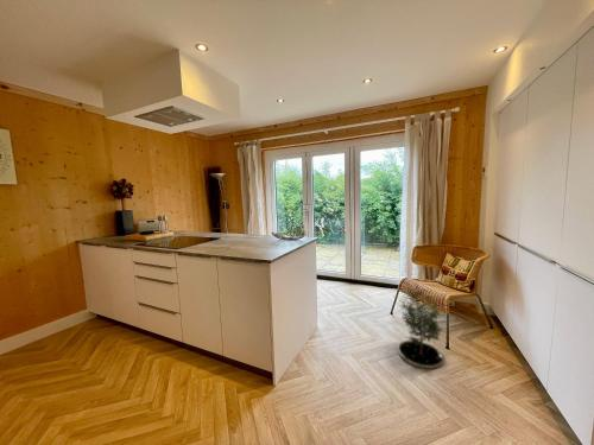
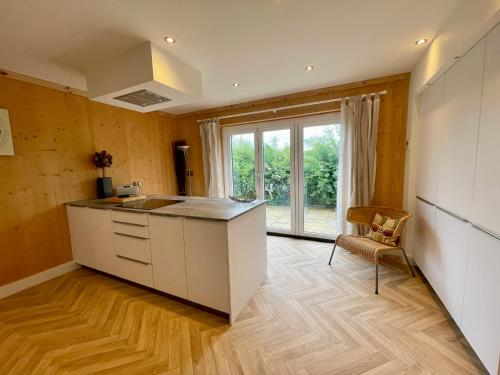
- potted tree [397,281,448,370]
